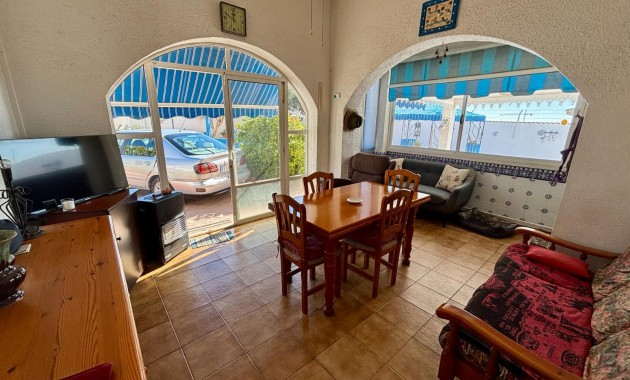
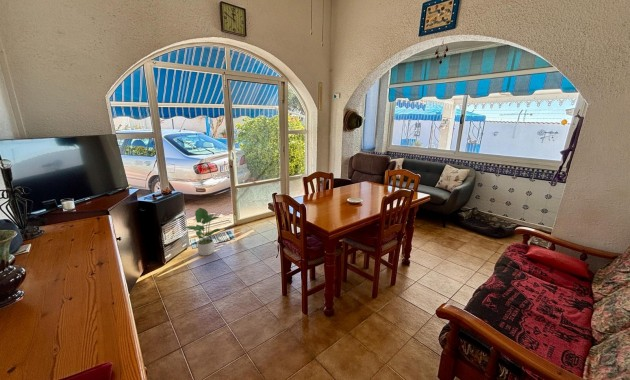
+ potted plant [183,207,221,257]
